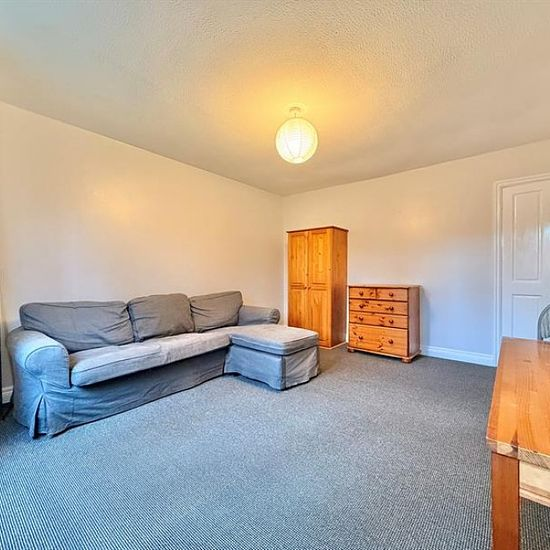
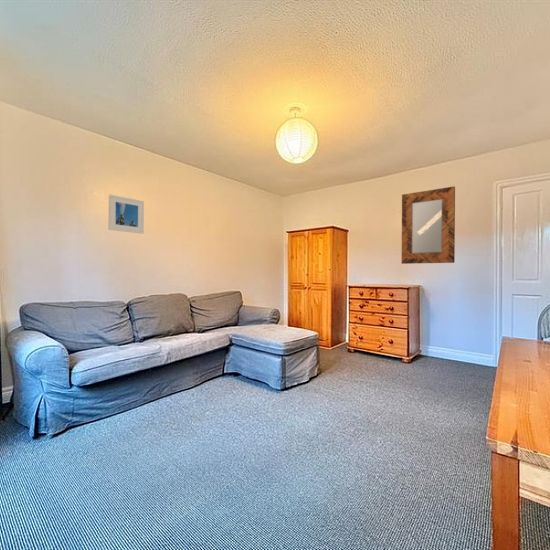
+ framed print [107,194,145,235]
+ home mirror [401,186,456,265]
